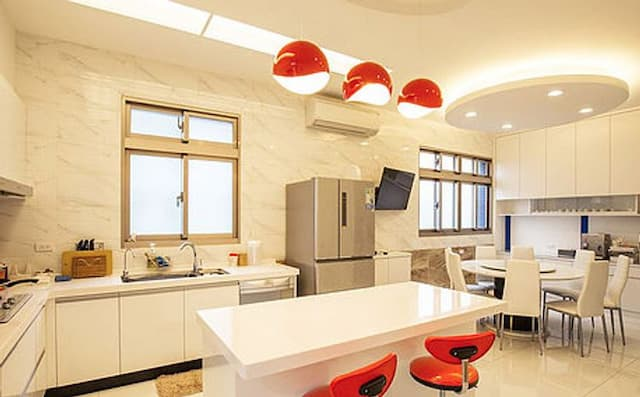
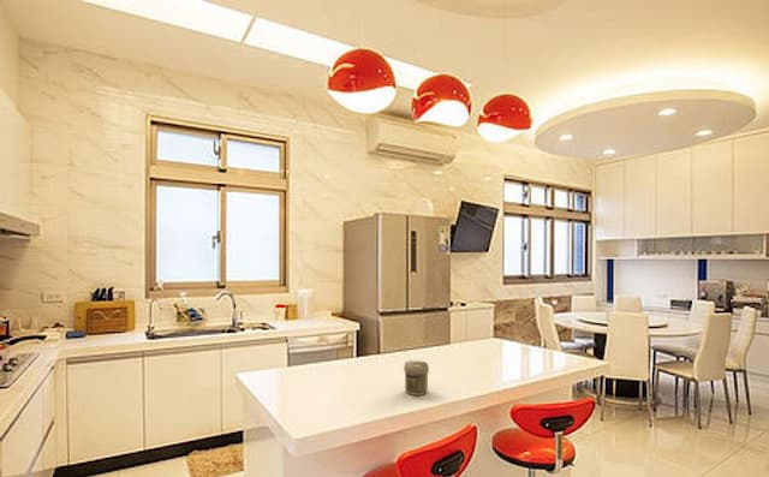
+ jar [403,359,430,396]
